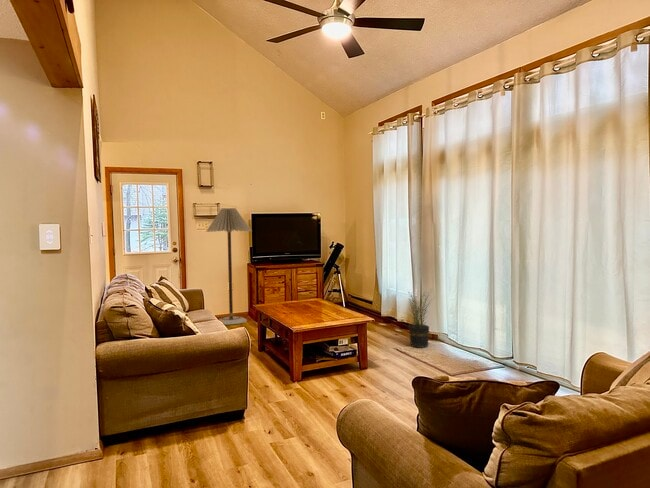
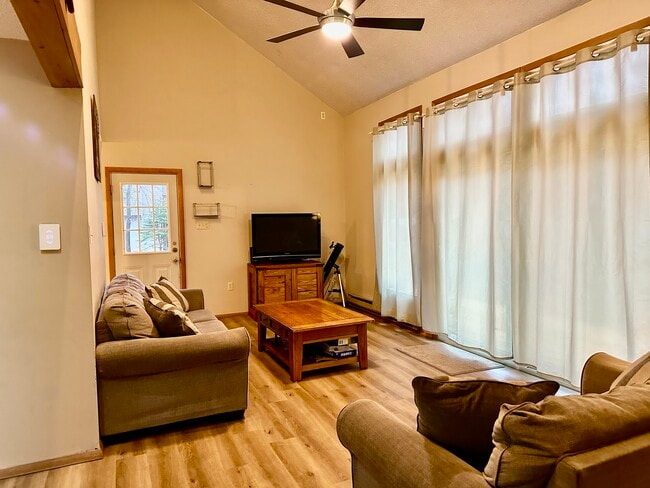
- potted plant [407,288,434,349]
- floor lamp [205,207,253,326]
